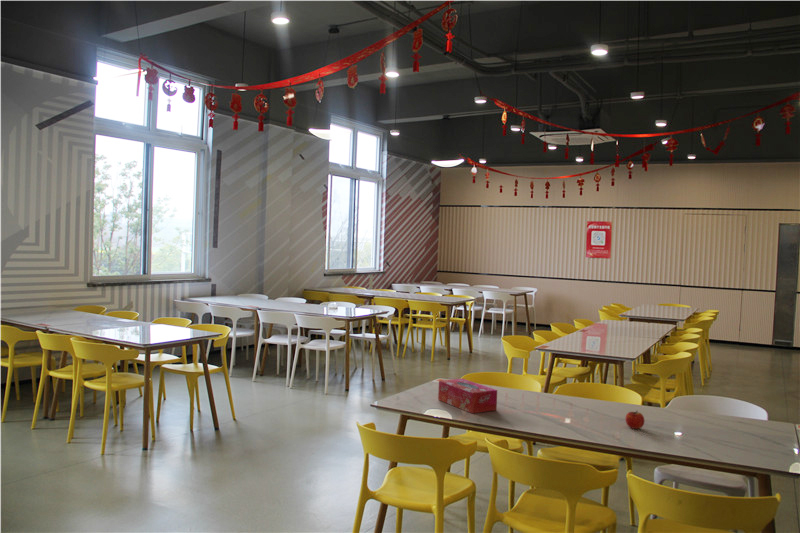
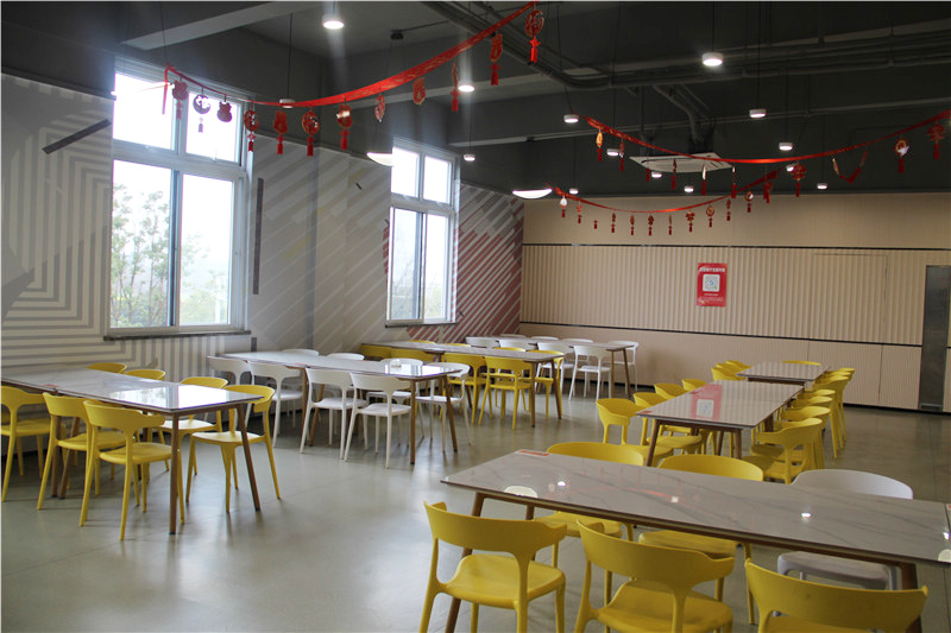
- tissue box [437,378,498,414]
- fruit [624,410,645,430]
